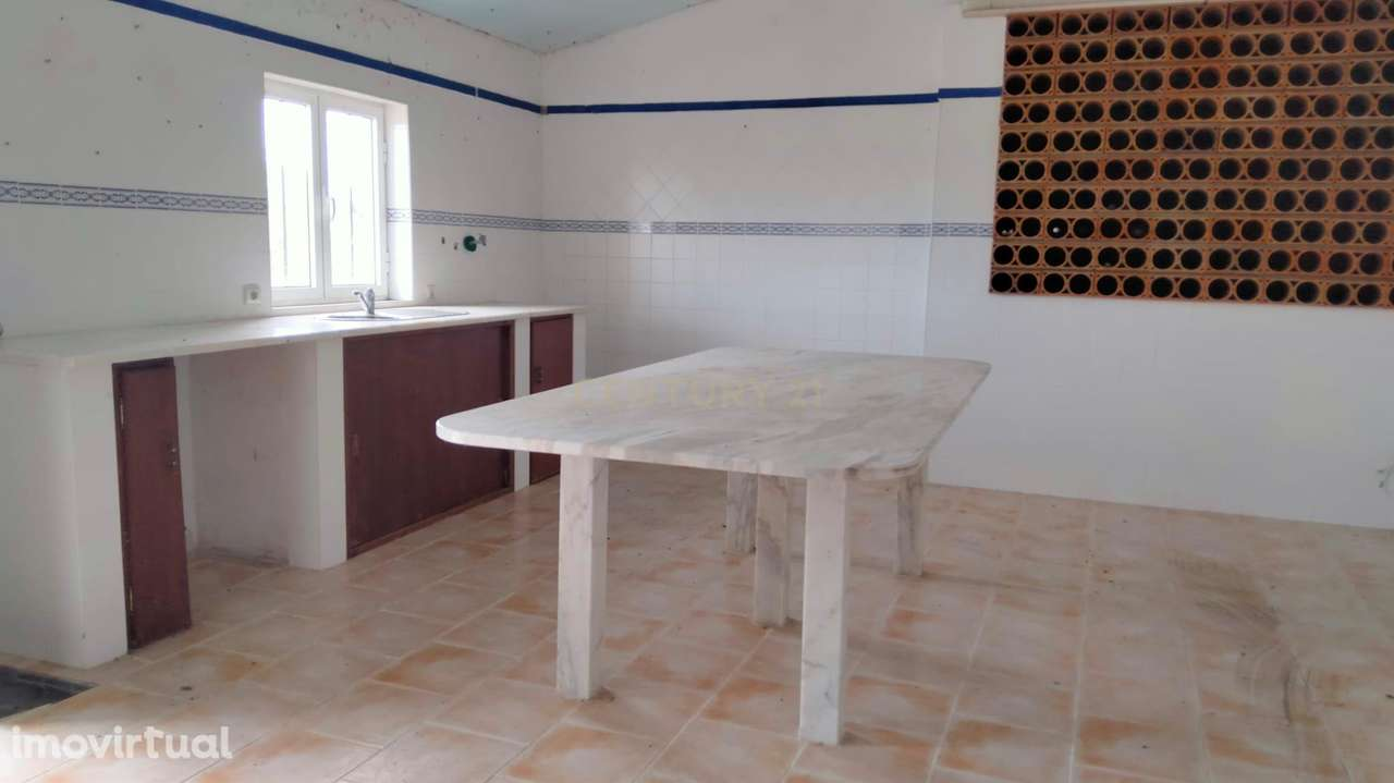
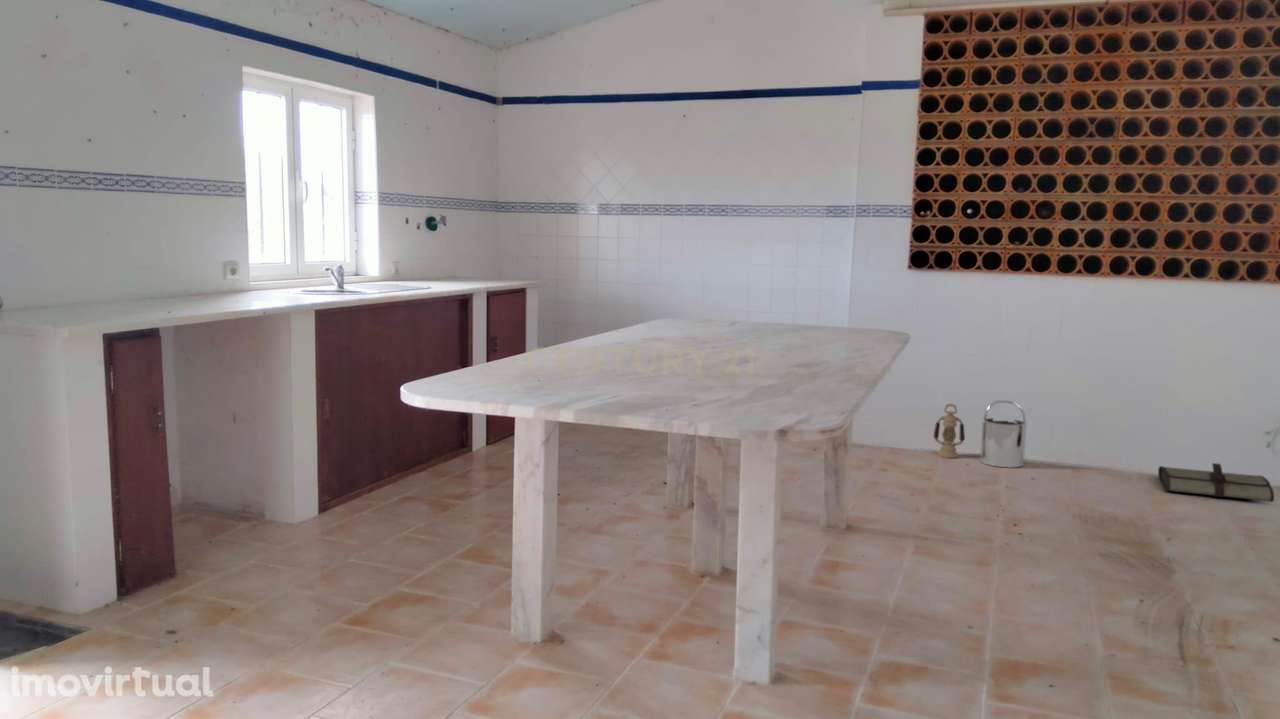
+ tool roll [1157,462,1275,503]
+ bucket [979,399,1028,469]
+ lantern [932,403,966,459]
